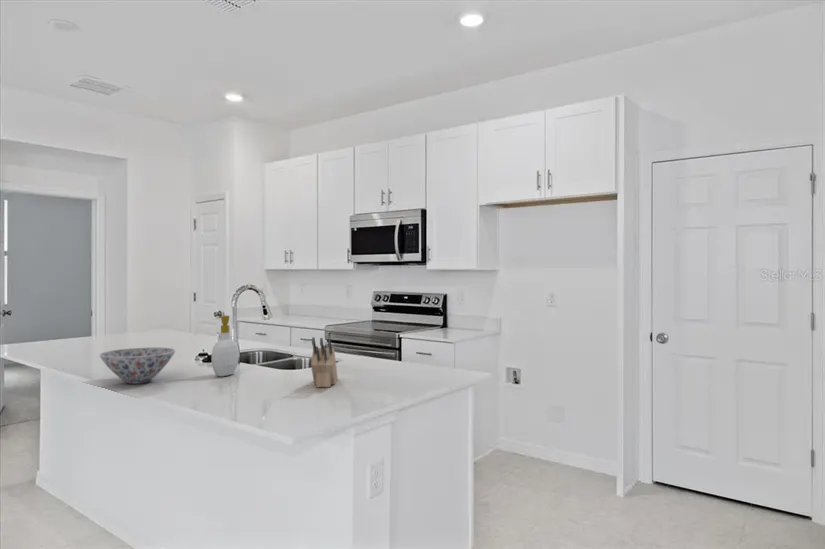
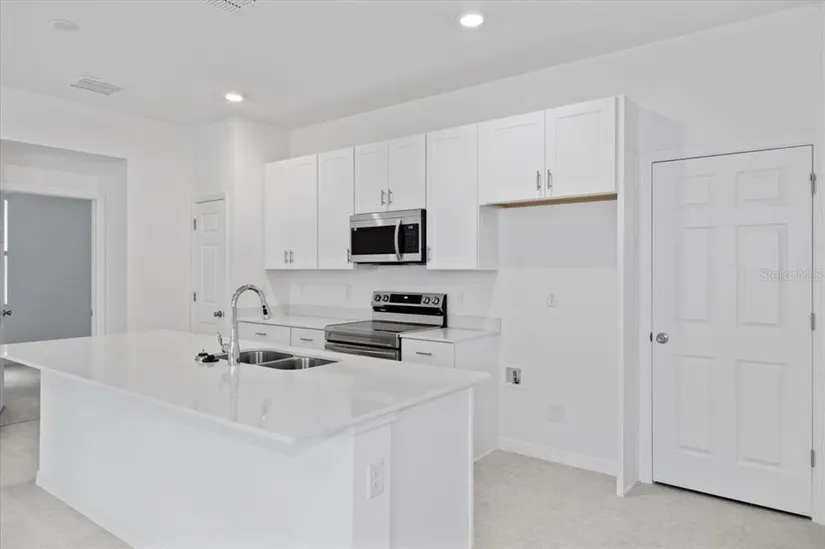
- knife block [310,336,339,388]
- bowl [98,346,176,385]
- soap bottle [210,314,240,378]
